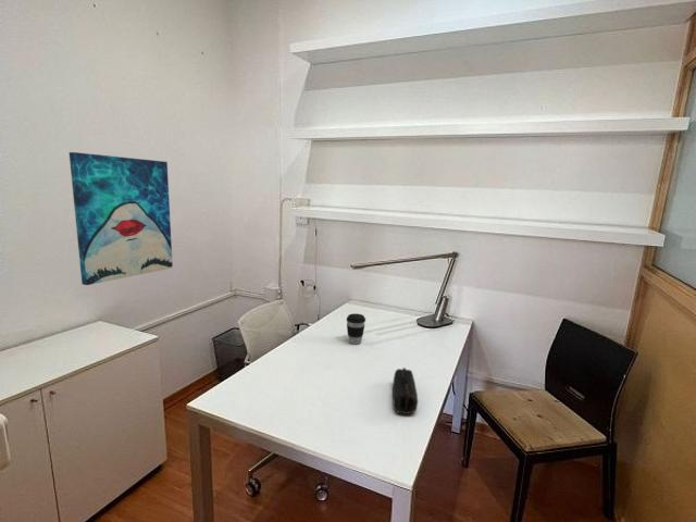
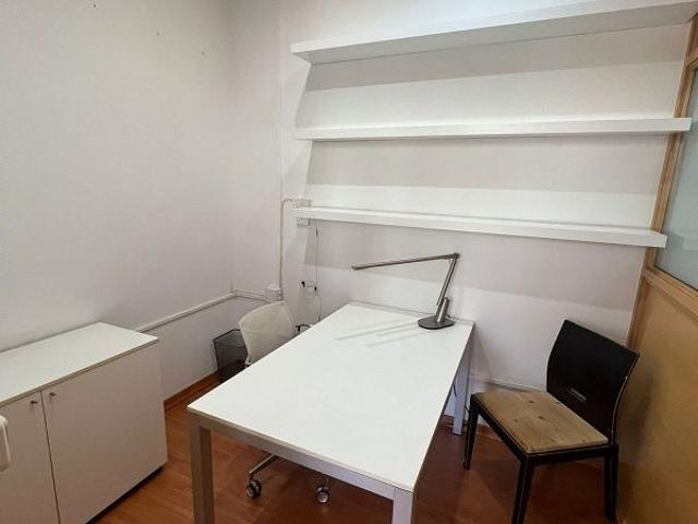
- pencil case [391,366,419,415]
- wall art [69,151,174,286]
- coffee cup [346,312,366,346]
